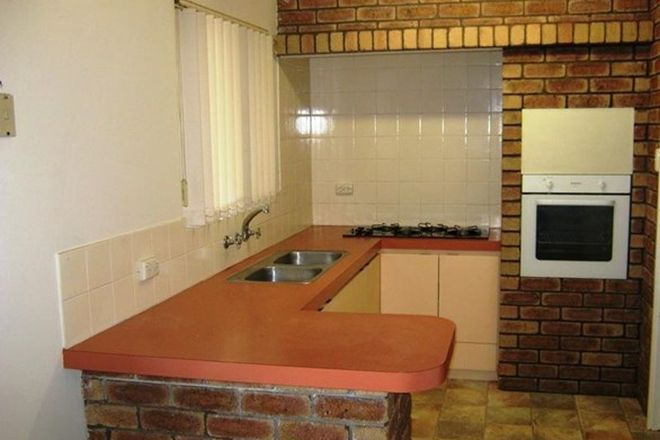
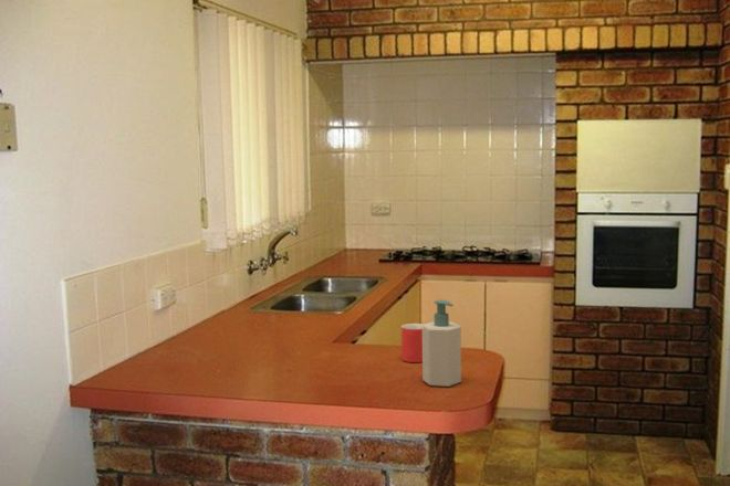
+ mug [400,323,424,363]
+ soap bottle [421,298,462,388]
